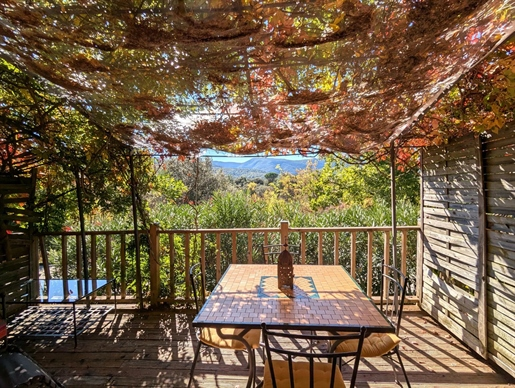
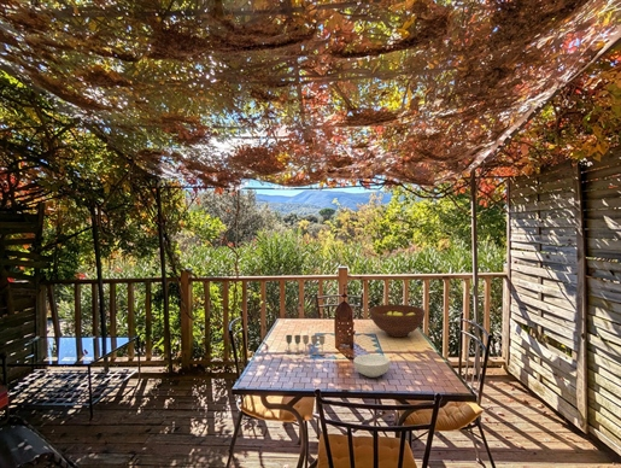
+ fruit bowl [369,304,426,338]
+ cereal bowl [353,353,391,379]
+ wine glass [285,334,326,356]
